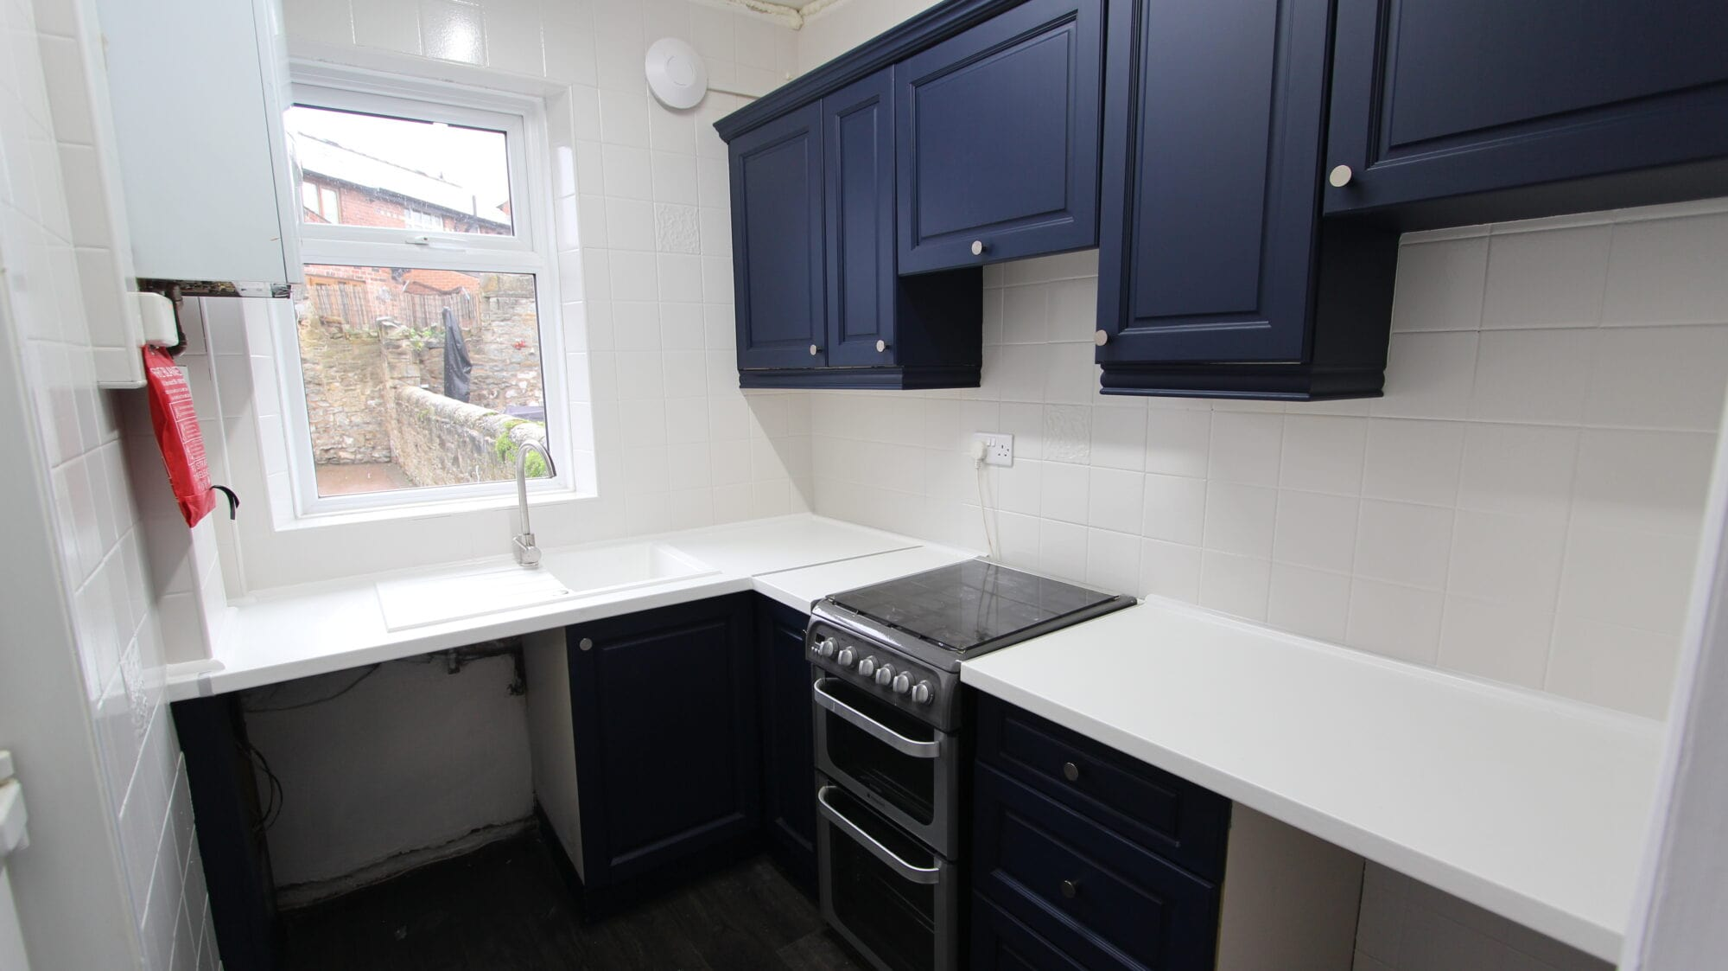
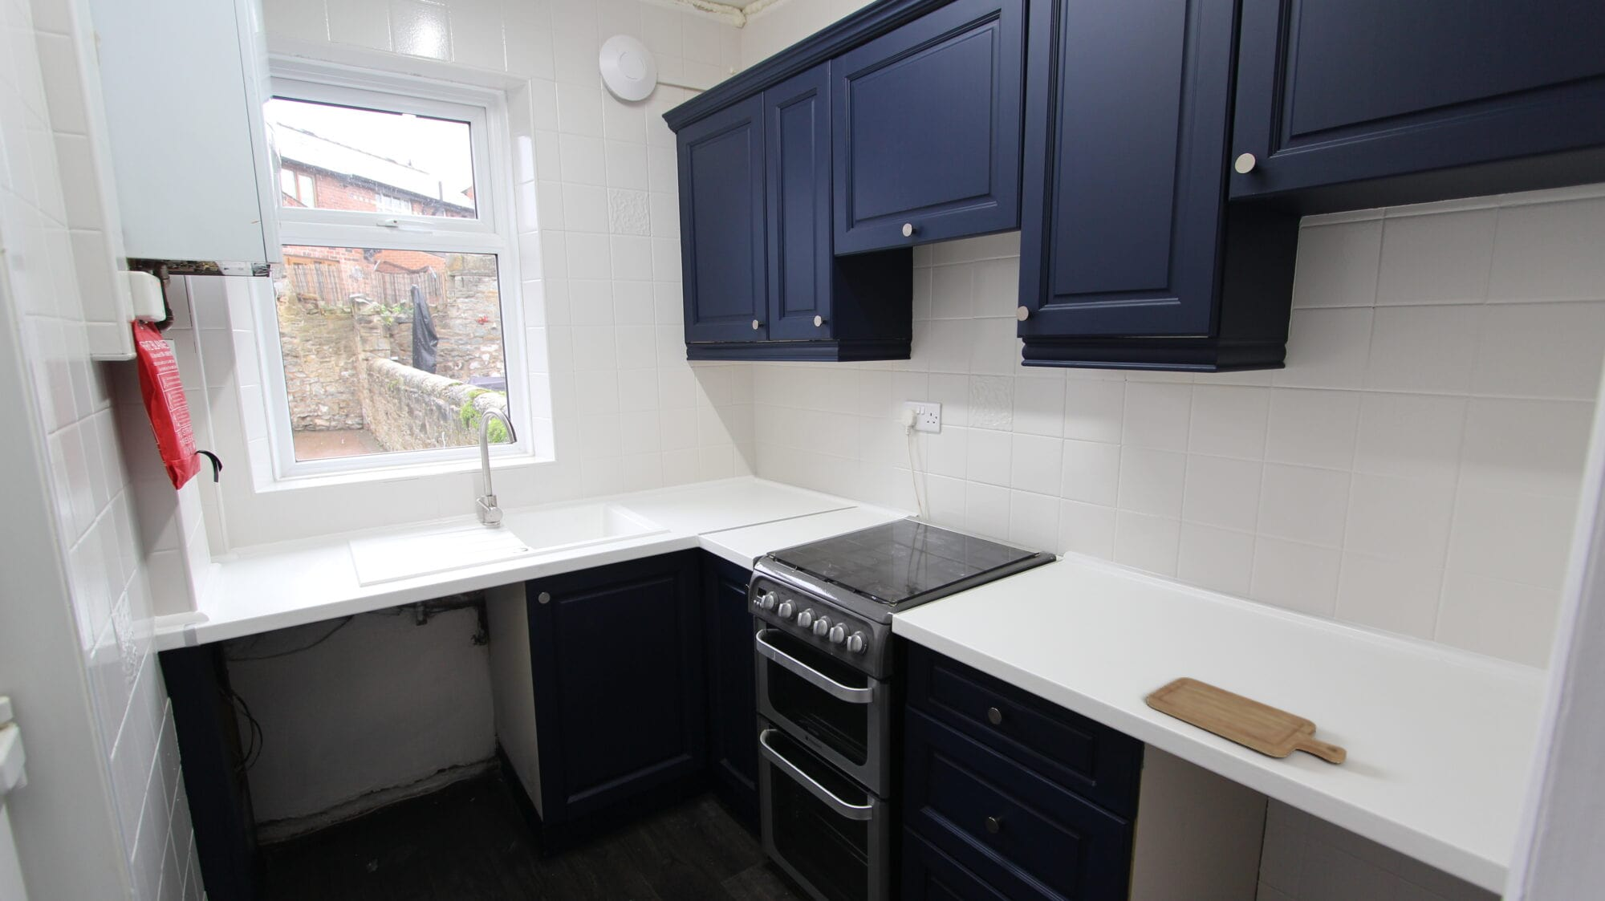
+ chopping board [1146,676,1347,764]
